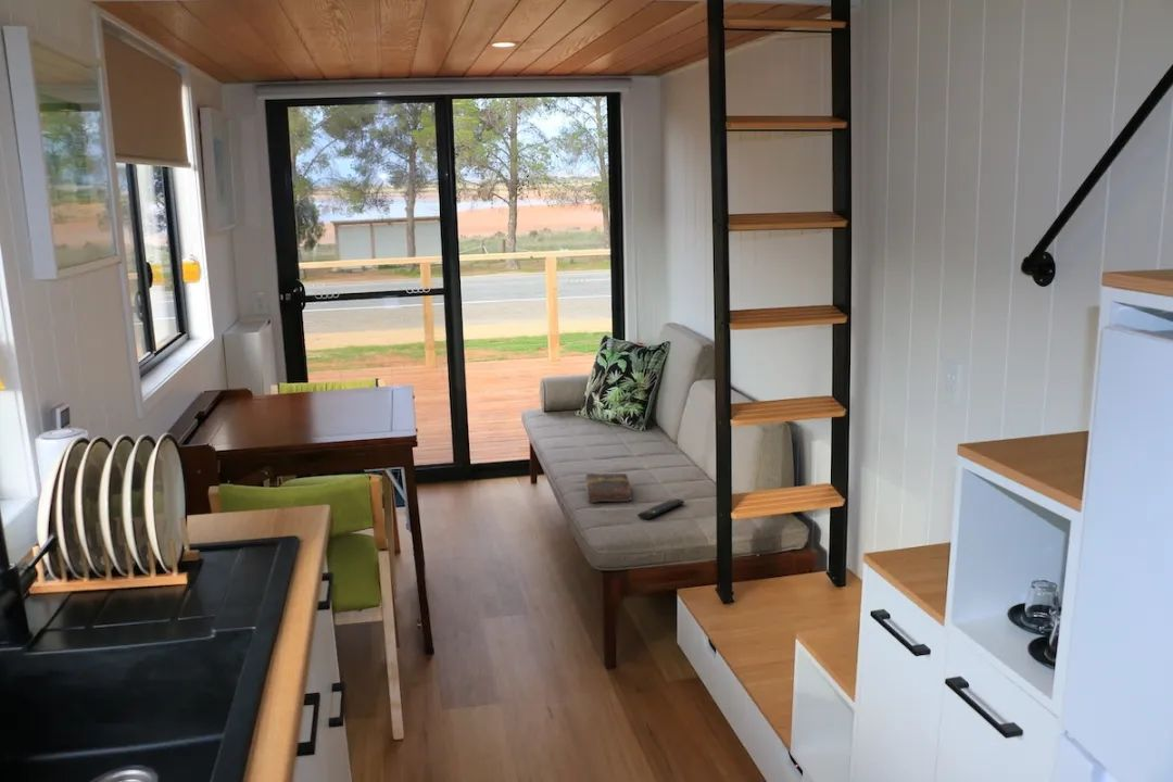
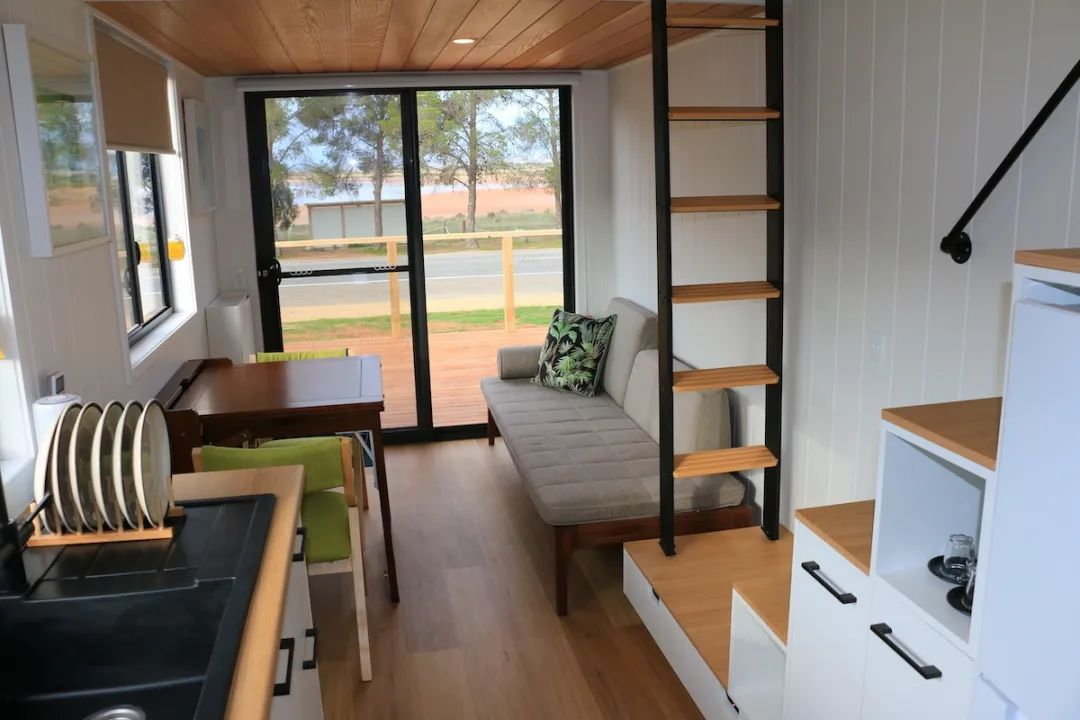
- remote control [636,497,685,520]
- book [584,472,632,504]
